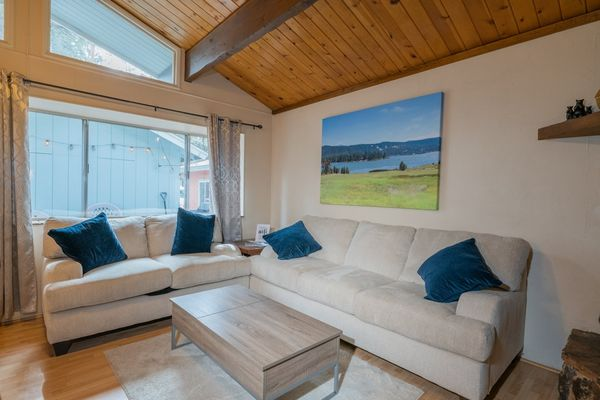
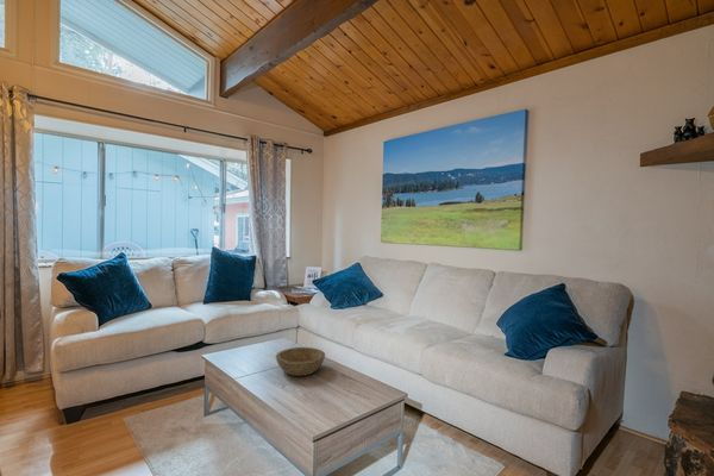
+ bowl [275,346,326,377]
